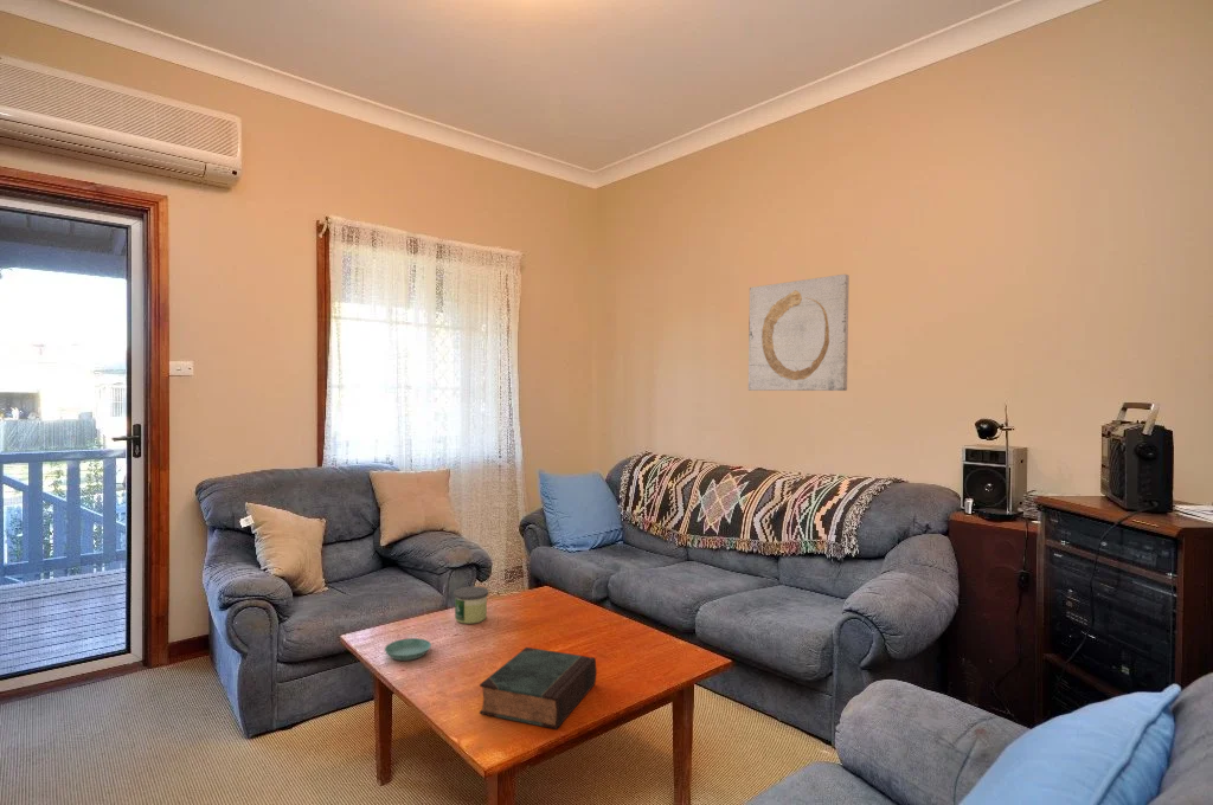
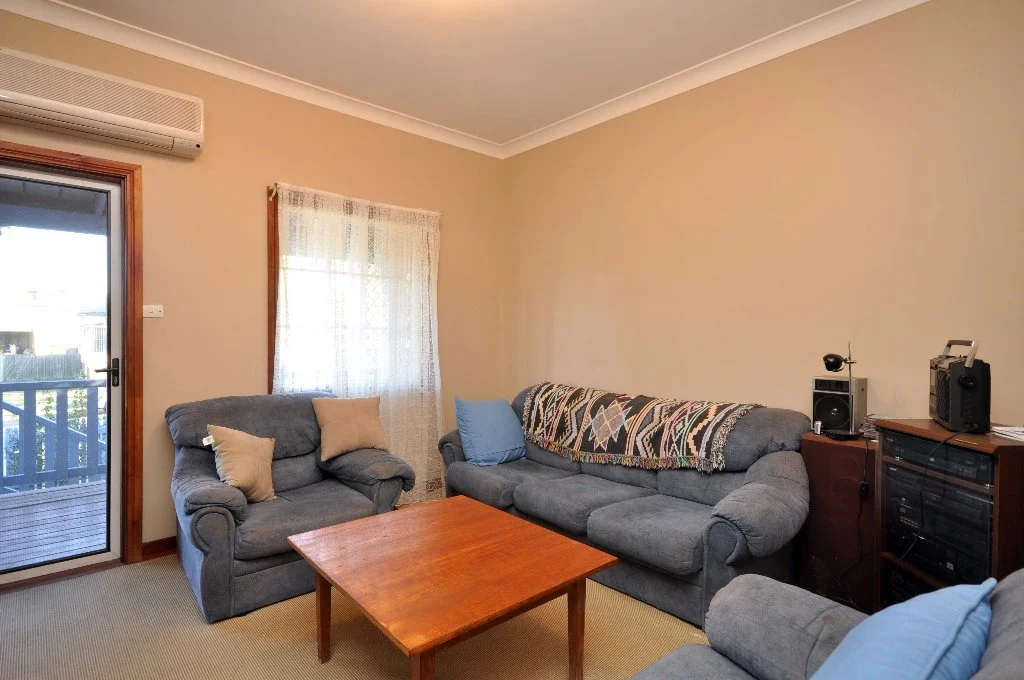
- saucer [384,637,432,662]
- book [479,646,598,730]
- candle [453,585,489,625]
- wall art [747,273,851,392]
